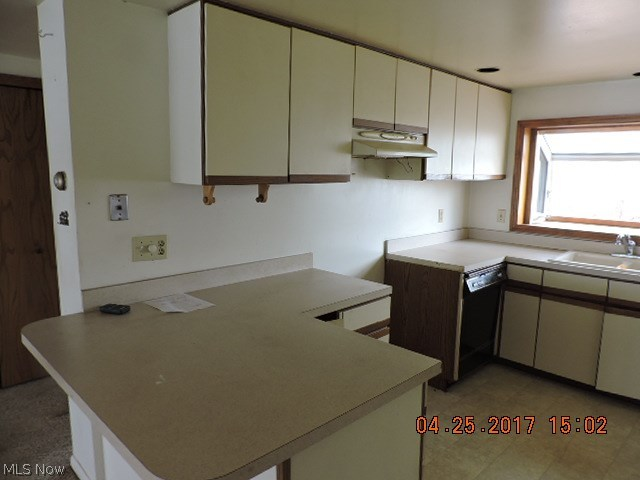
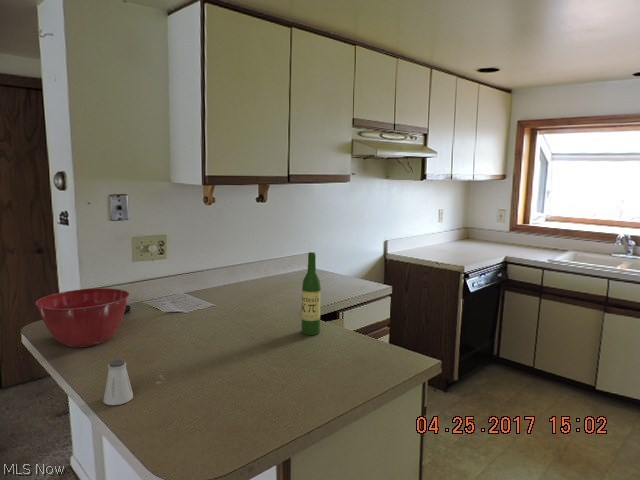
+ saltshaker [102,358,134,406]
+ wine bottle [301,251,322,336]
+ mixing bowl [35,287,131,348]
